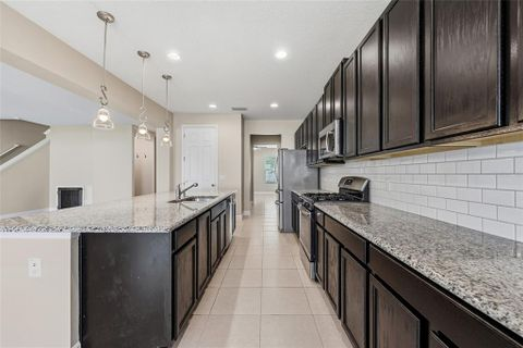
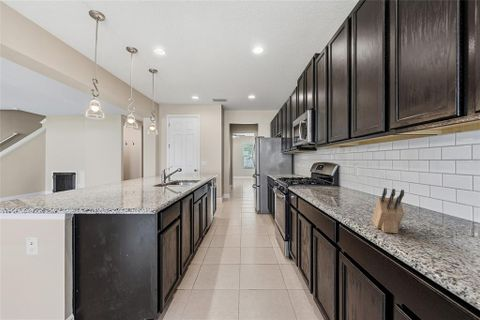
+ knife block [371,187,405,234]
